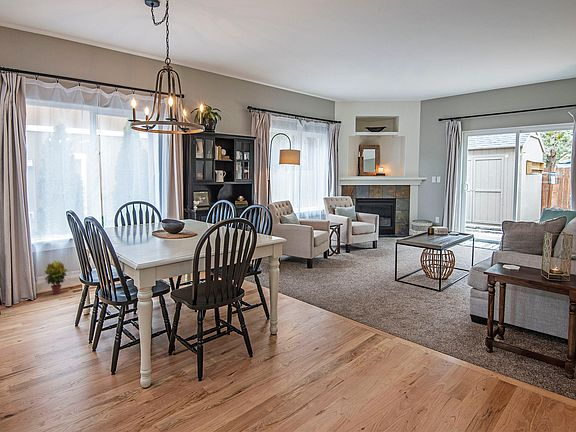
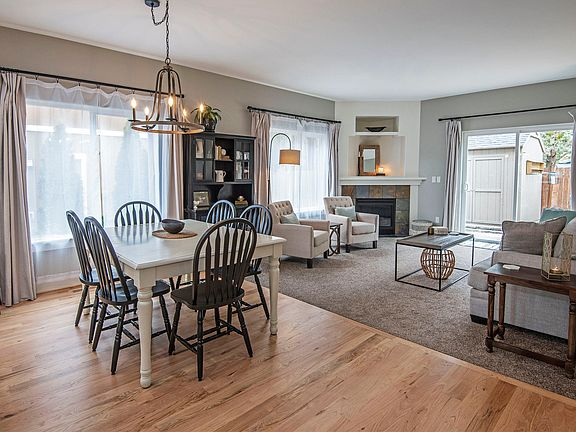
- potted plant [44,260,68,295]
